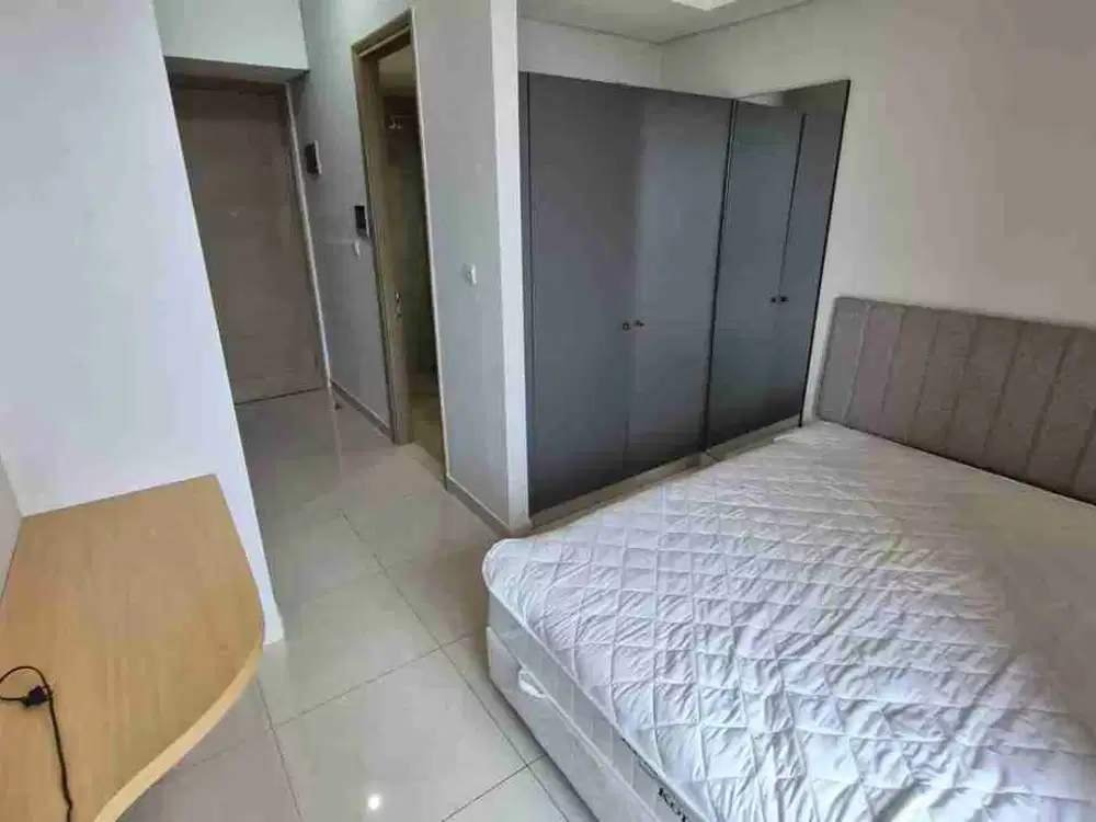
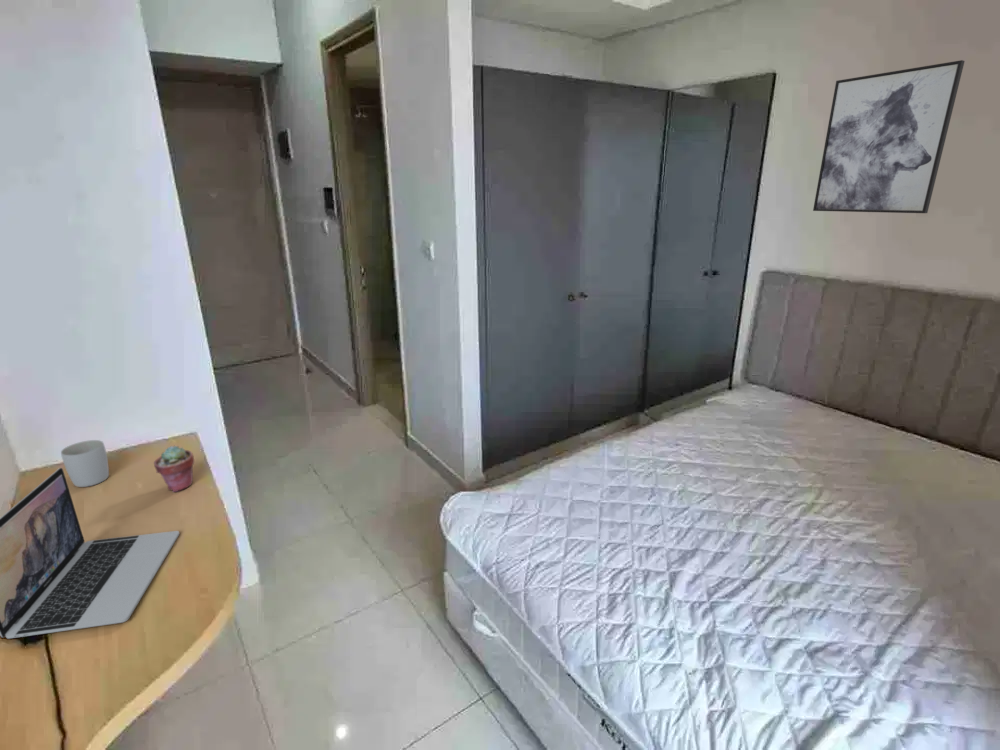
+ wall art [812,59,965,214]
+ mug [60,439,110,488]
+ laptop [0,467,180,640]
+ potted succulent [153,445,195,493]
